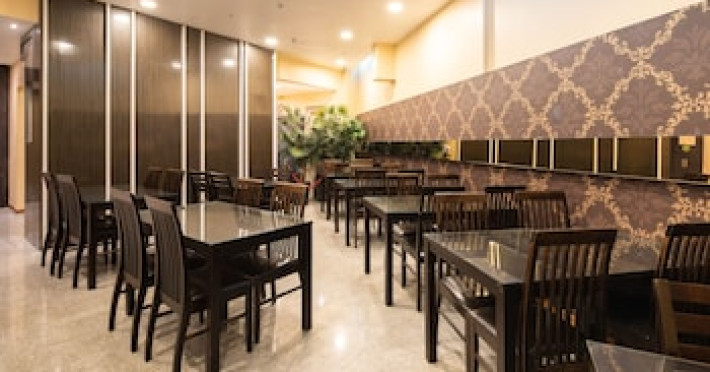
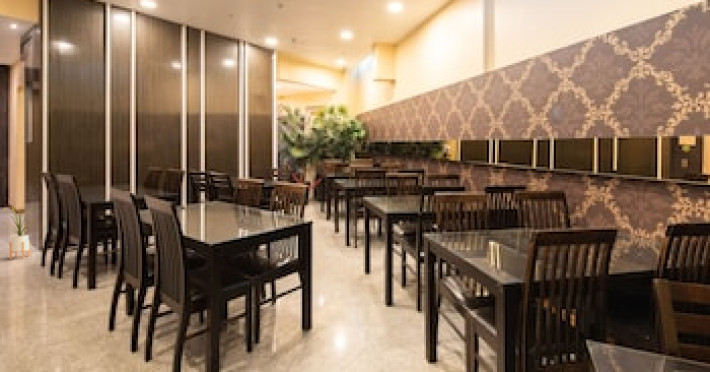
+ house plant [2,200,36,260]
